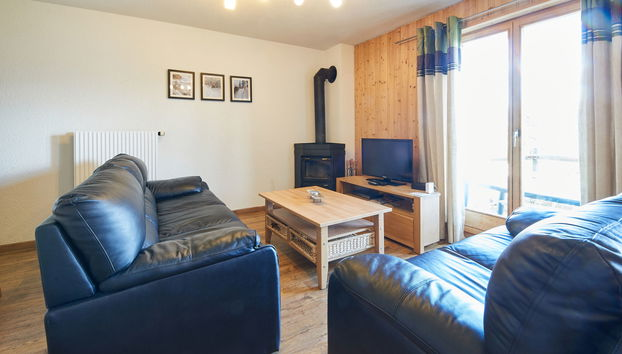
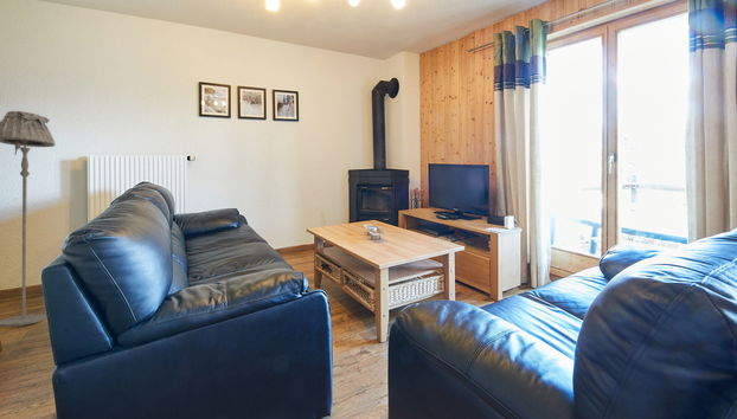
+ floor lamp [0,110,57,328]
